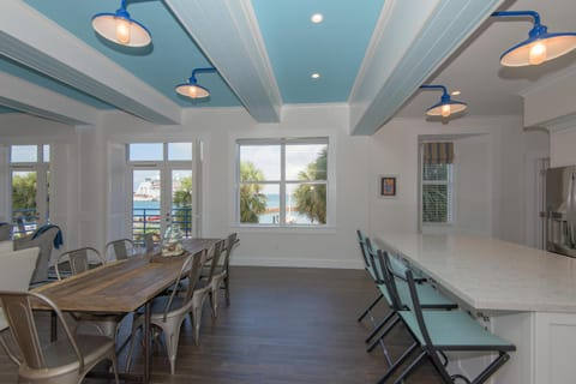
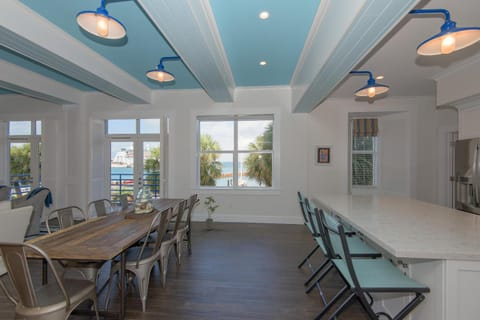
+ house plant [203,195,222,231]
